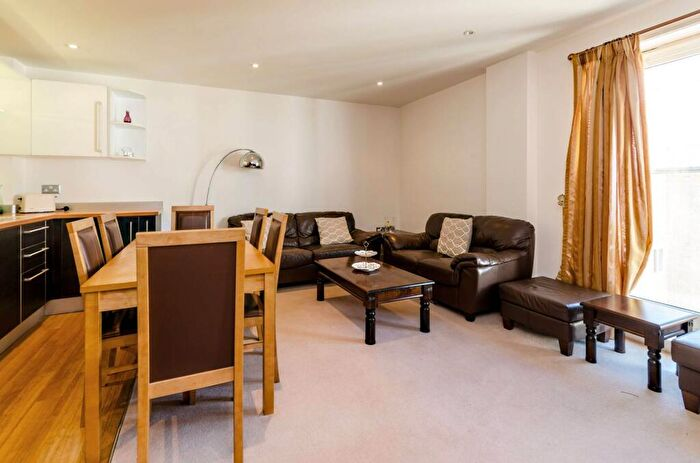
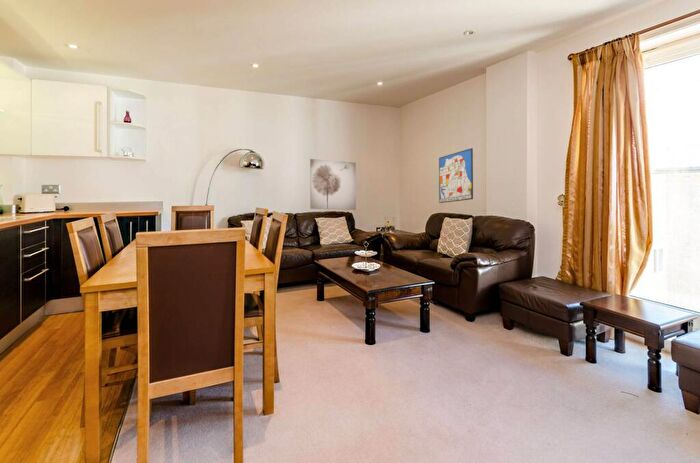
+ wall art [438,147,474,204]
+ wall art [309,158,357,211]
